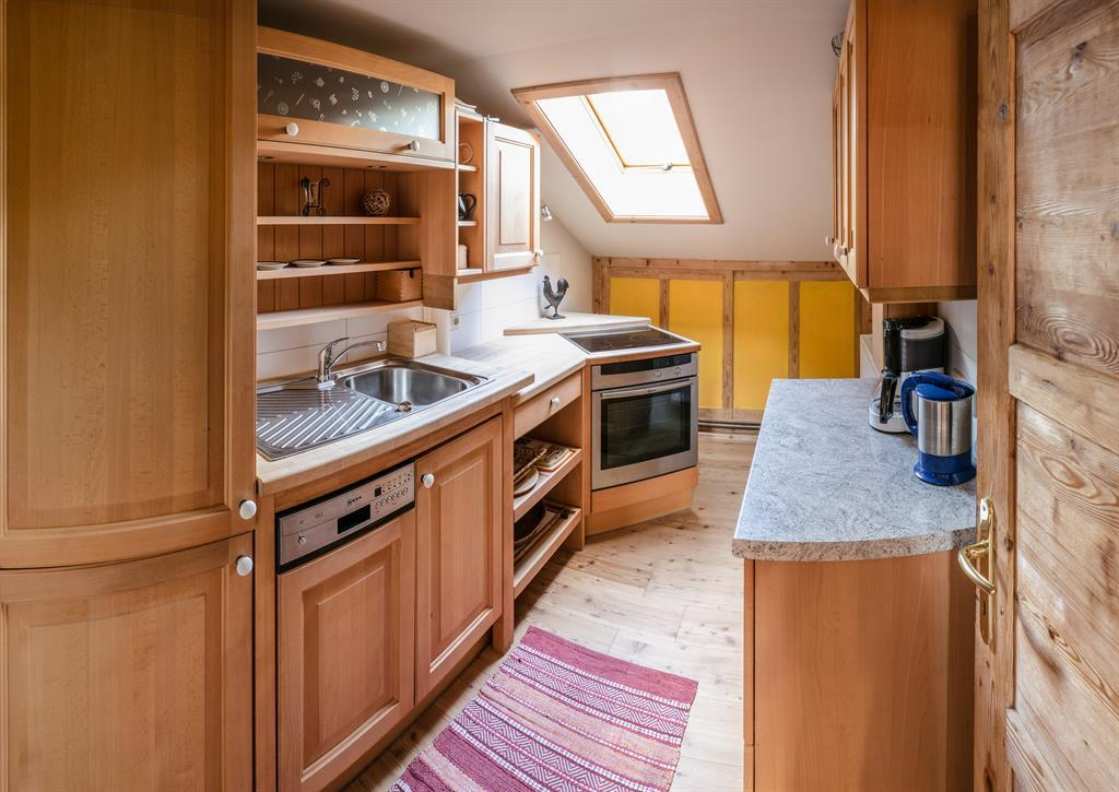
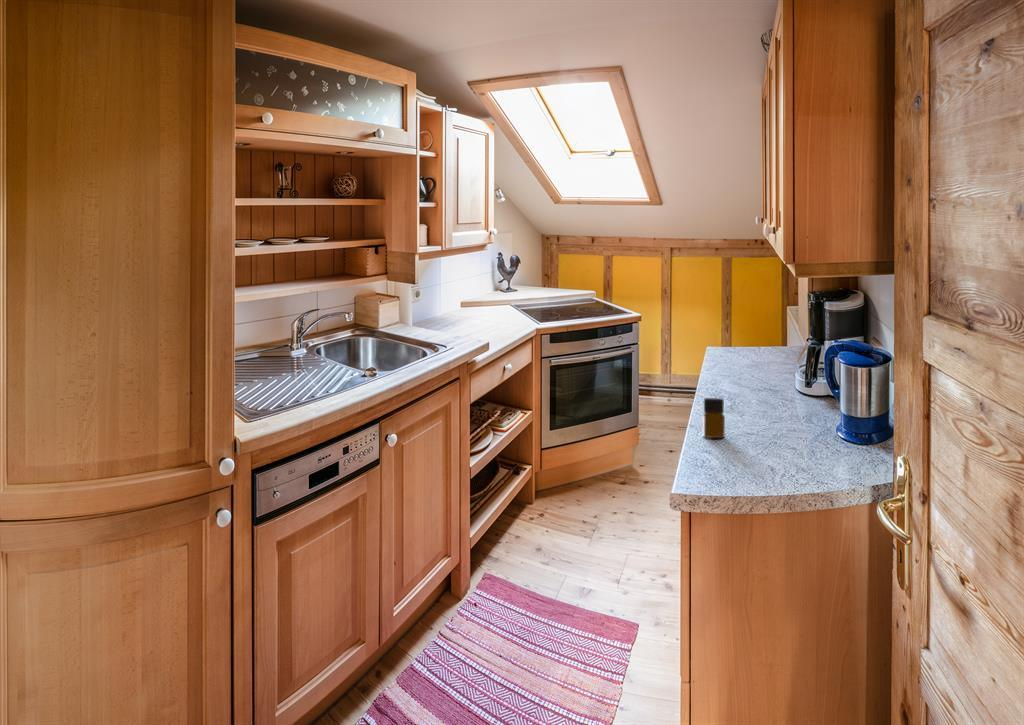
+ bottle [702,397,726,439]
